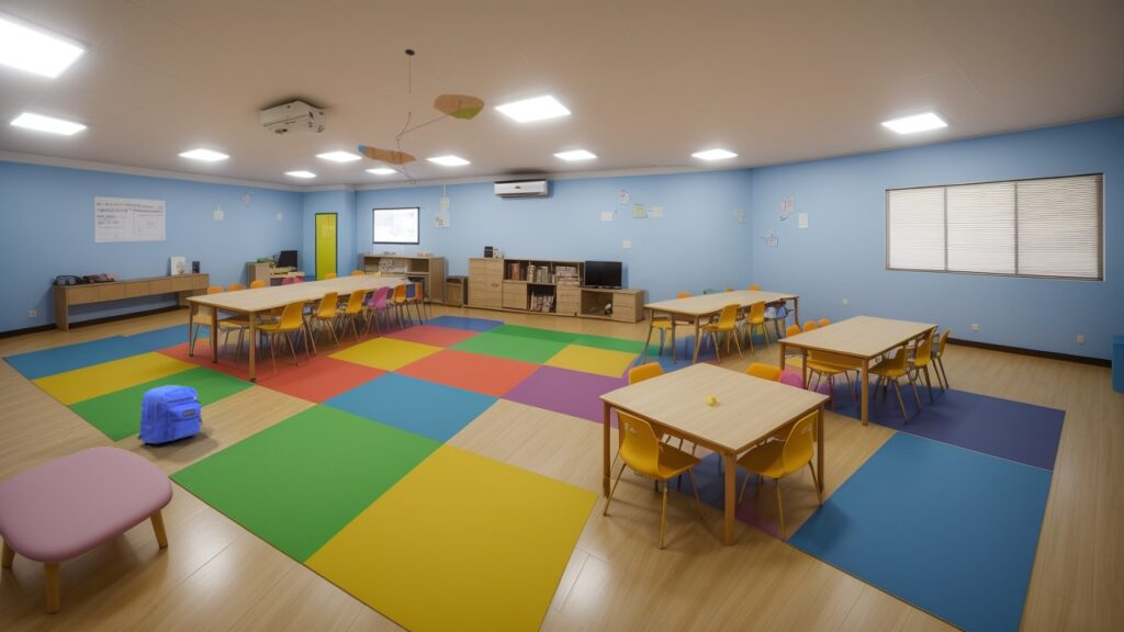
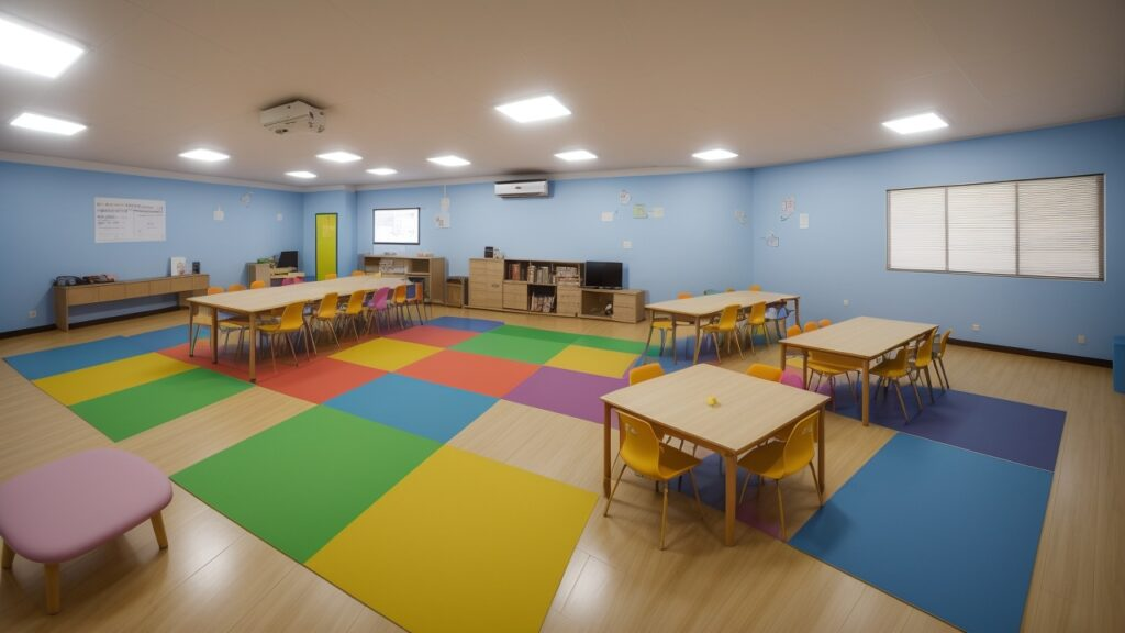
- backpack [136,384,204,444]
- ceiling mobile [357,48,486,185]
